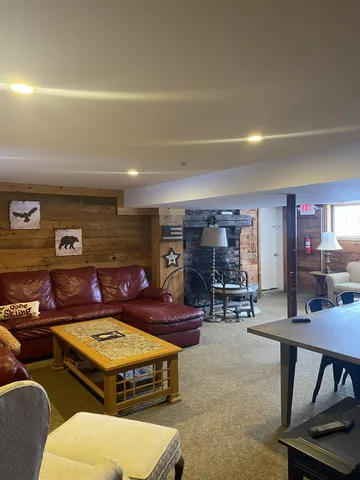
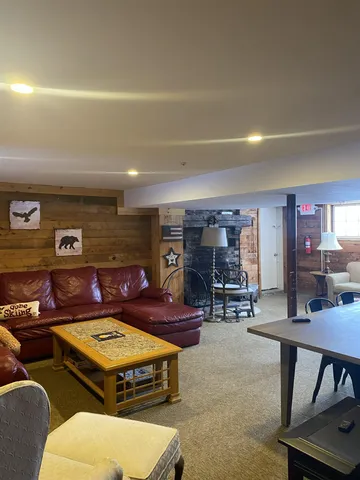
- remote control [307,420,348,437]
